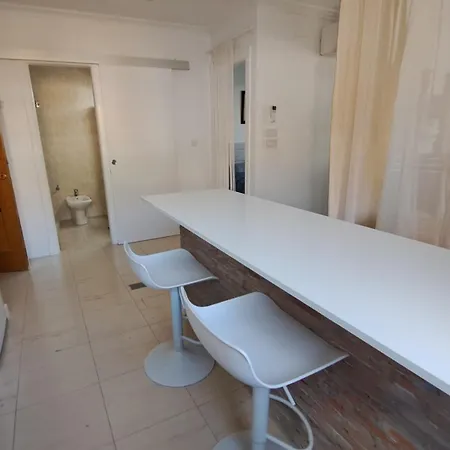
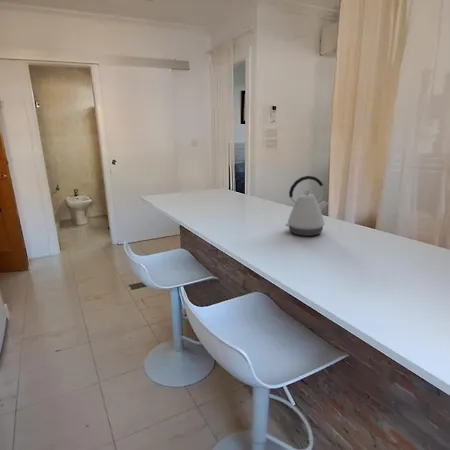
+ kettle [284,175,330,237]
